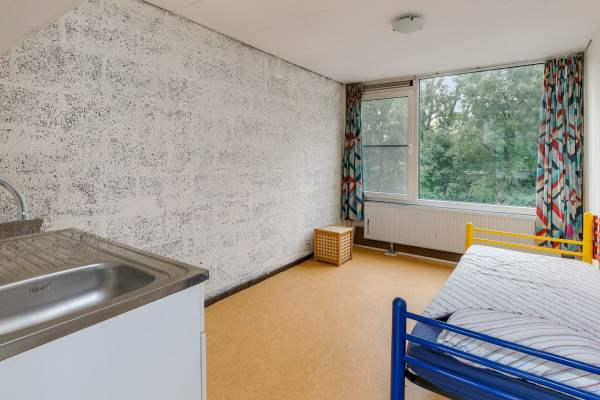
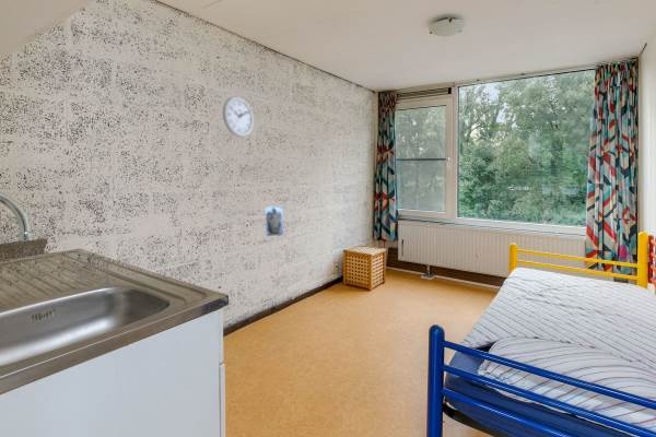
+ relief sculpture [265,205,284,237]
+ wall clock [222,95,255,138]
